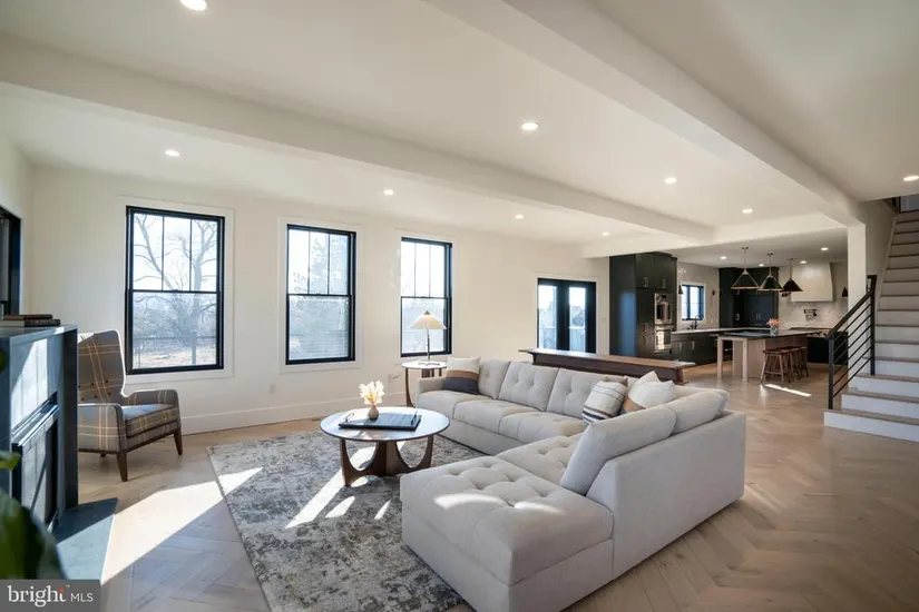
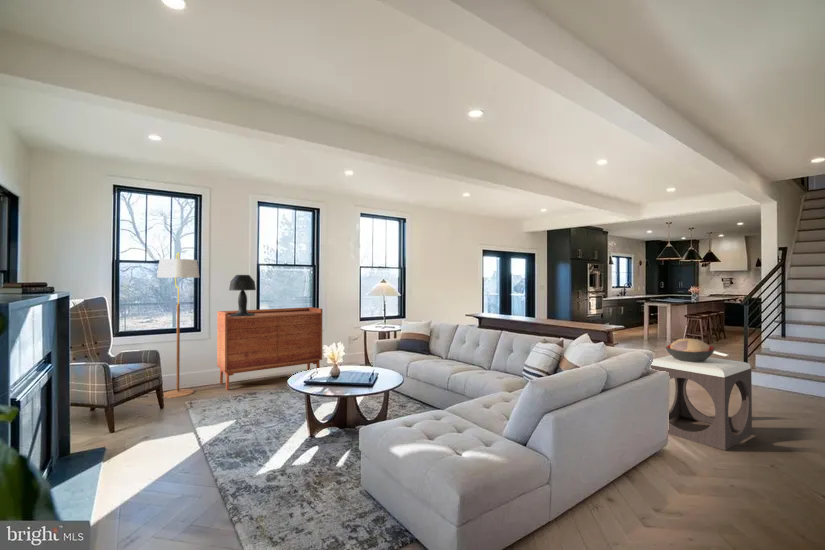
+ table lamp [228,274,257,317]
+ decorative bowl [664,338,716,362]
+ footstool [651,355,753,451]
+ sideboard [216,306,323,391]
+ floor lamp [156,252,200,399]
